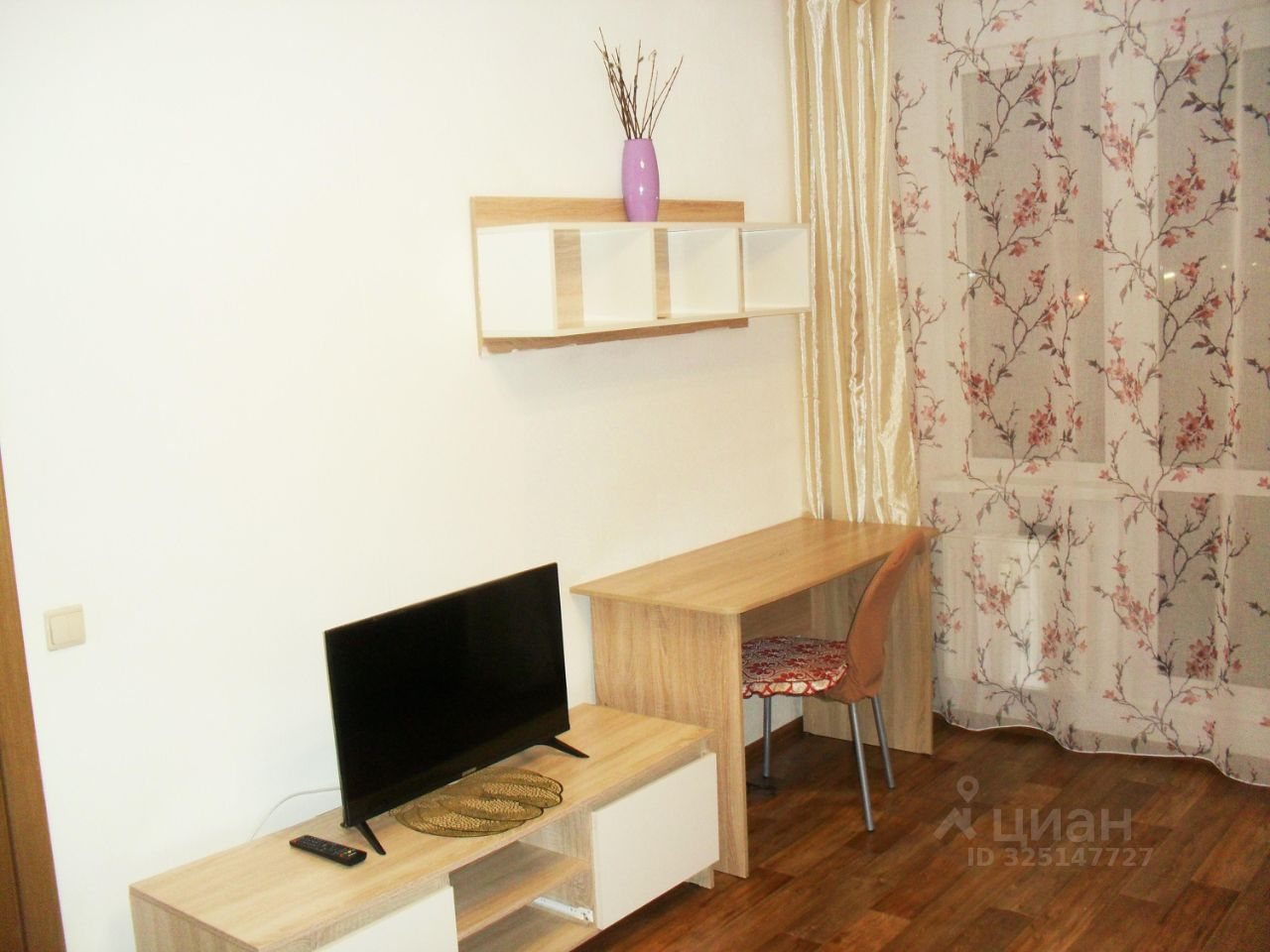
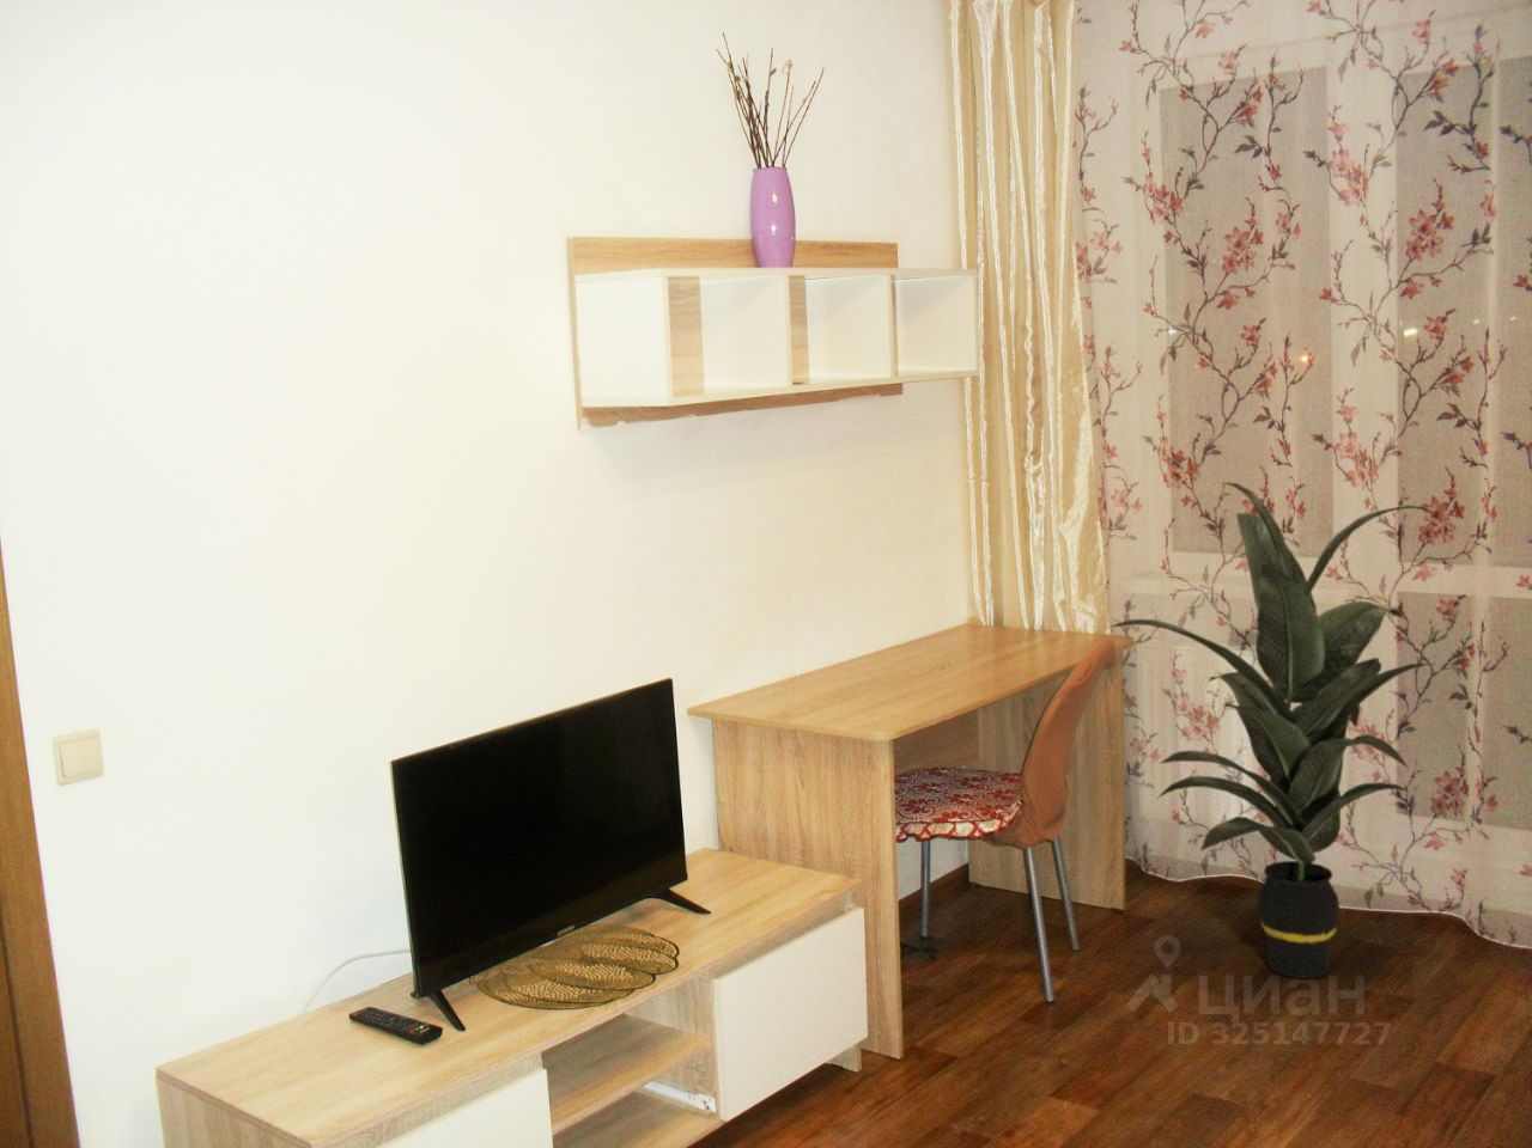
+ indoor plant [1106,481,1442,979]
